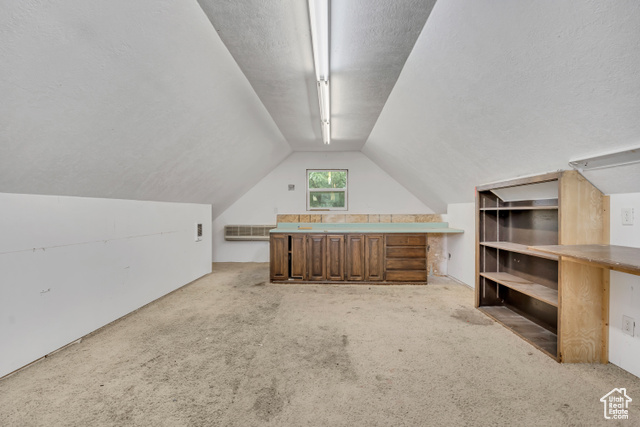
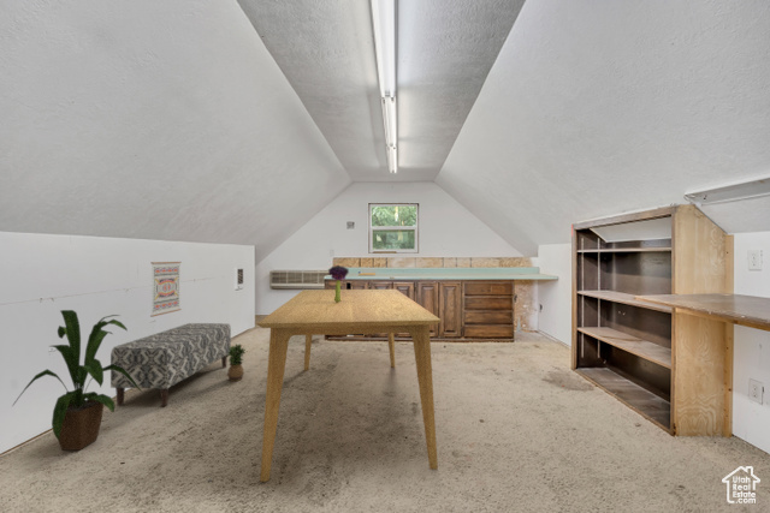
+ dining table [256,288,443,483]
+ bouquet [327,264,350,303]
+ bench [109,322,232,407]
+ house plant [11,309,143,452]
+ wall art [149,261,183,318]
+ potted plant [226,342,247,382]
